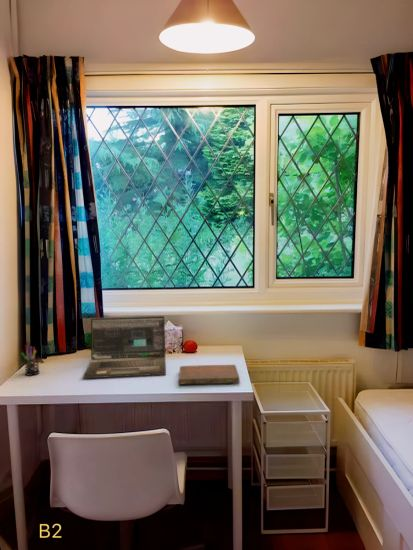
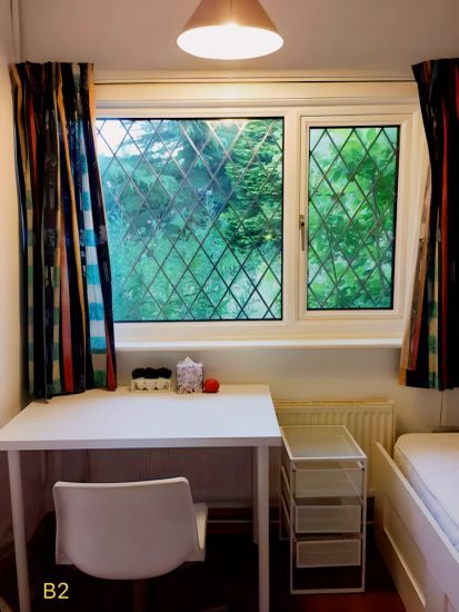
- notebook [178,364,240,386]
- laptop [83,315,167,379]
- pen holder [20,344,41,377]
